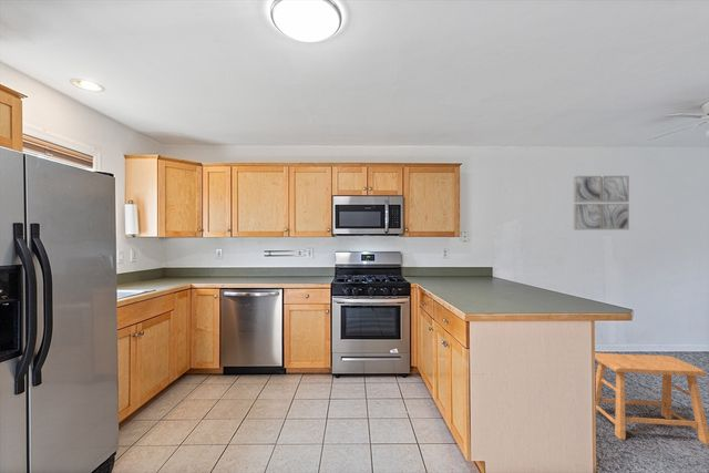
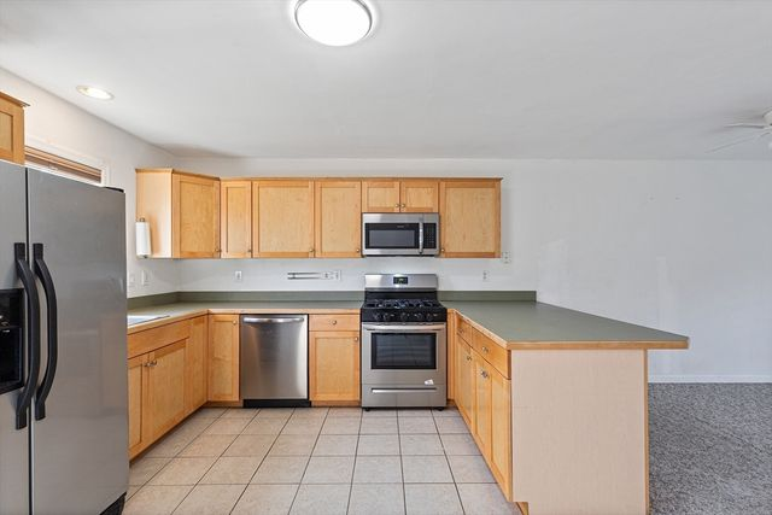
- wall art [573,175,630,230]
- stool [594,351,709,446]
